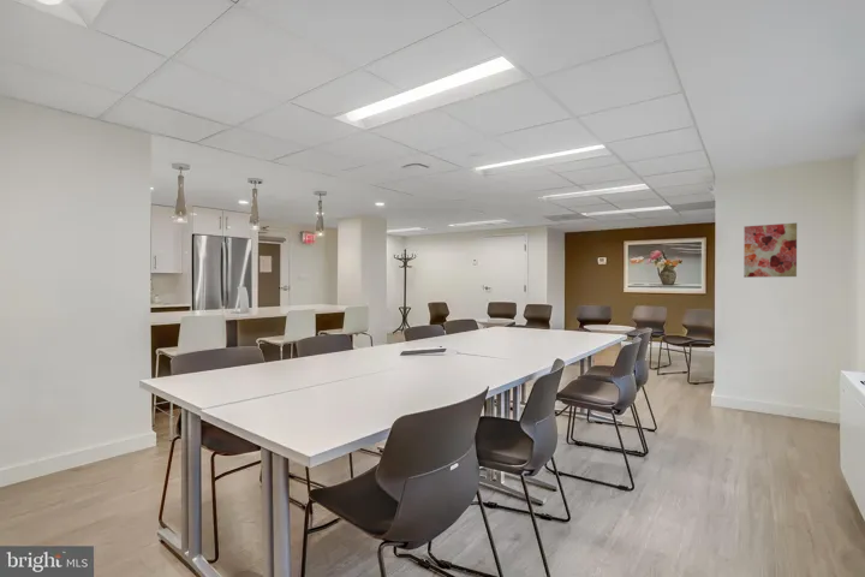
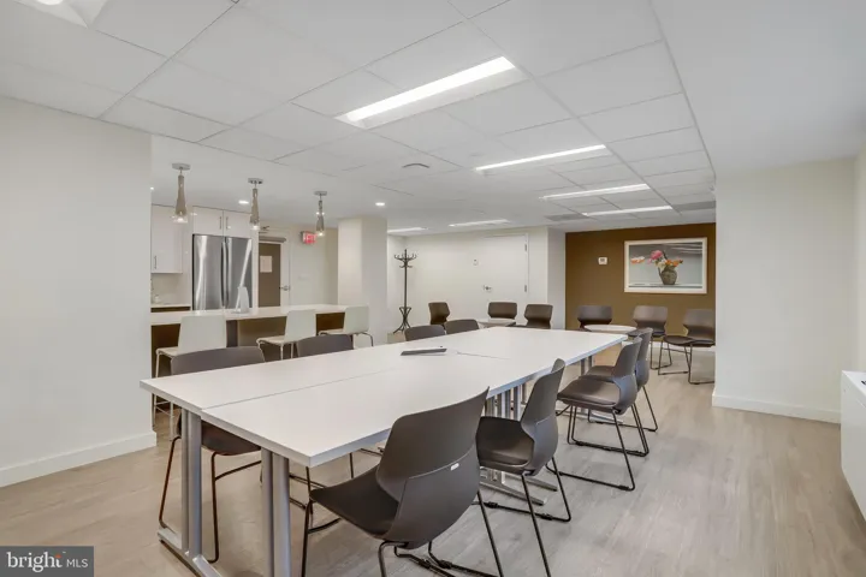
- wall art [742,222,798,279]
